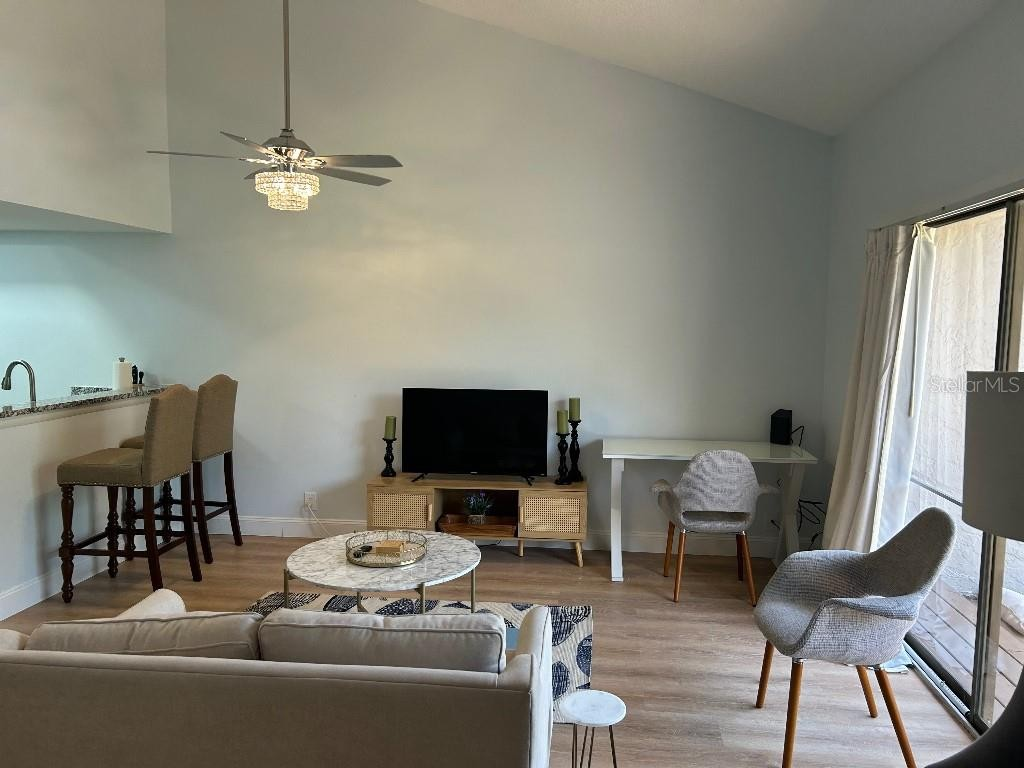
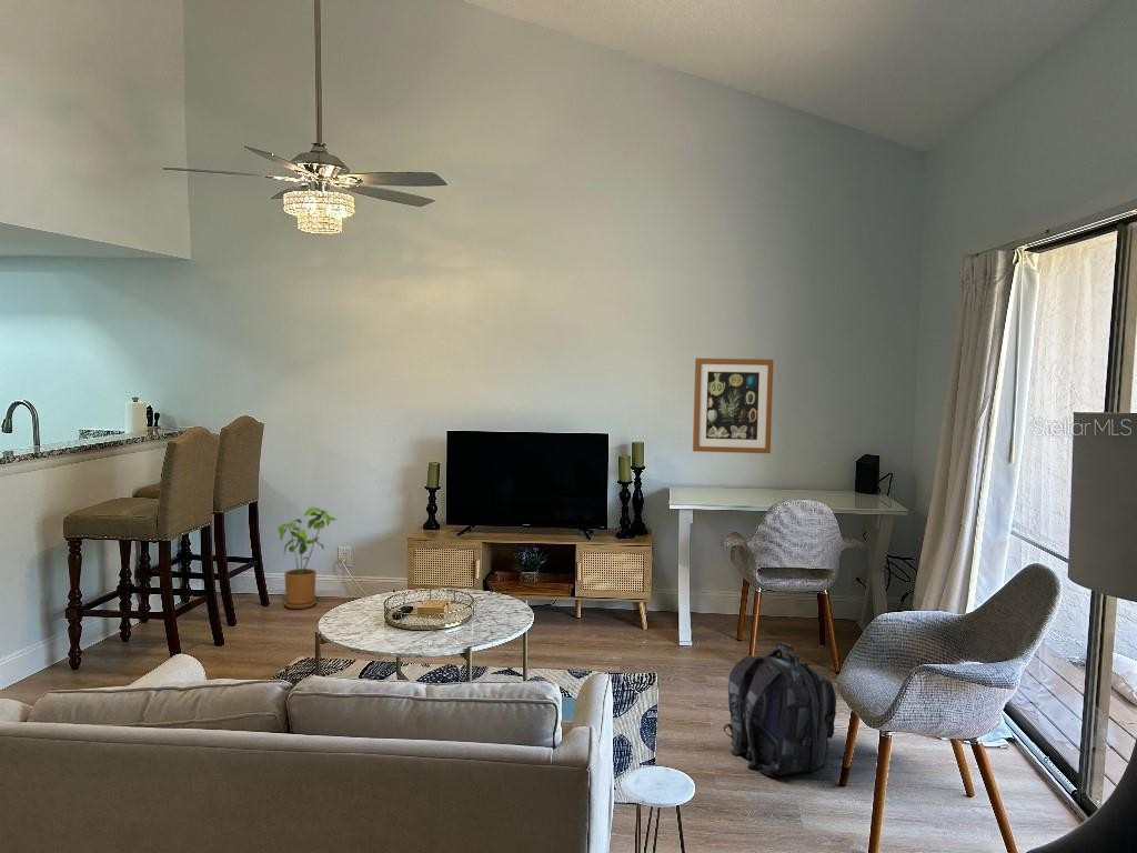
+ house plant [276,506,340,610]
+ wall art [692,358,774,454]
+ backpack [723,641,837,776]
